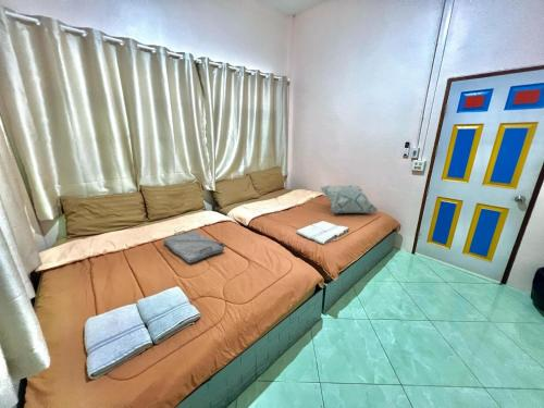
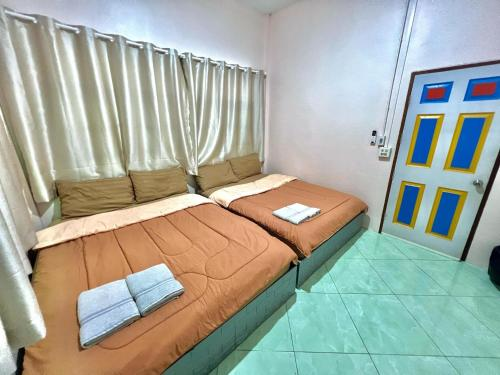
- serving tray [162,230,226,264]
- decorative pillow [319,184,379,214]
